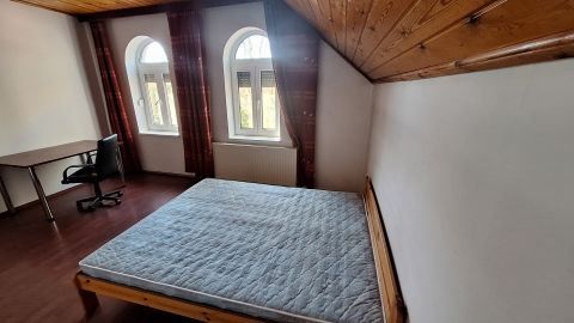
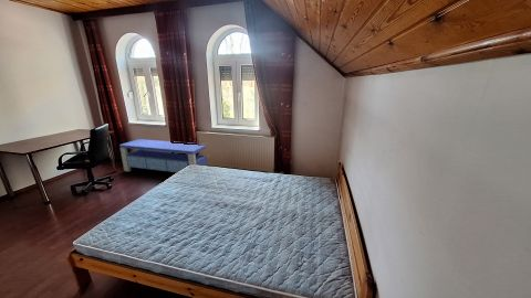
+ storage bench [118,138,207,173]
